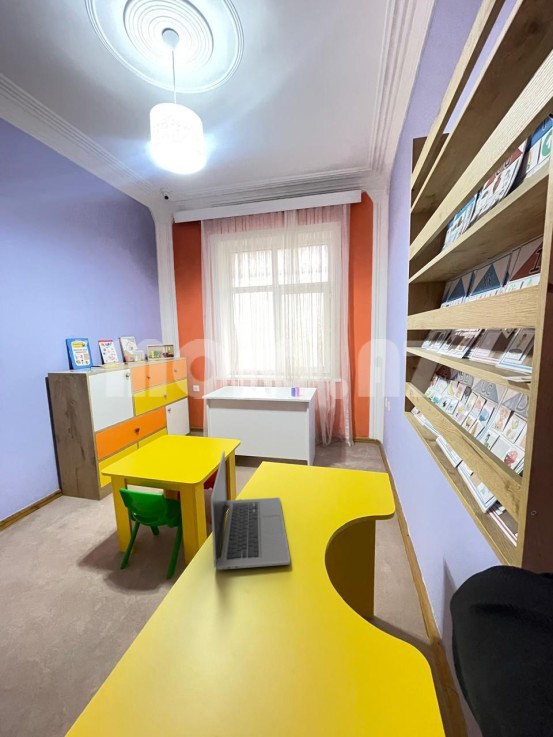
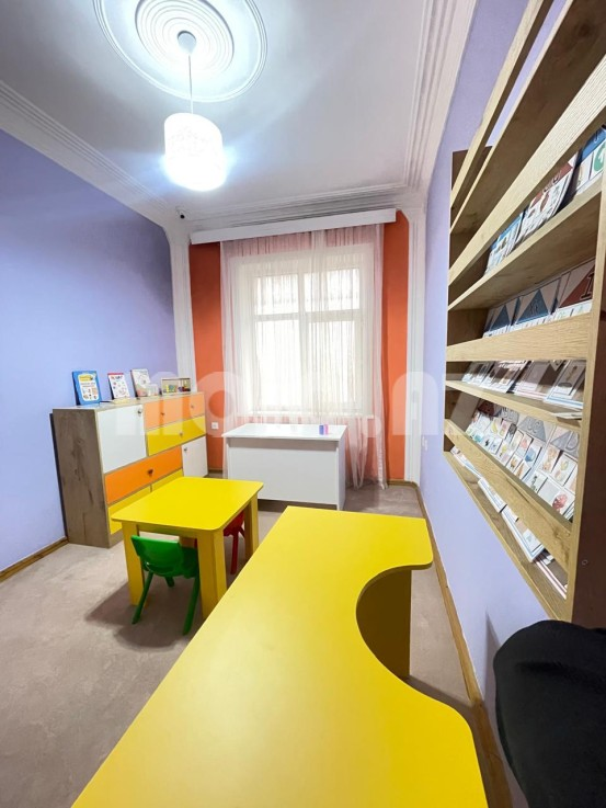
- laptop [210,450,291,571]
